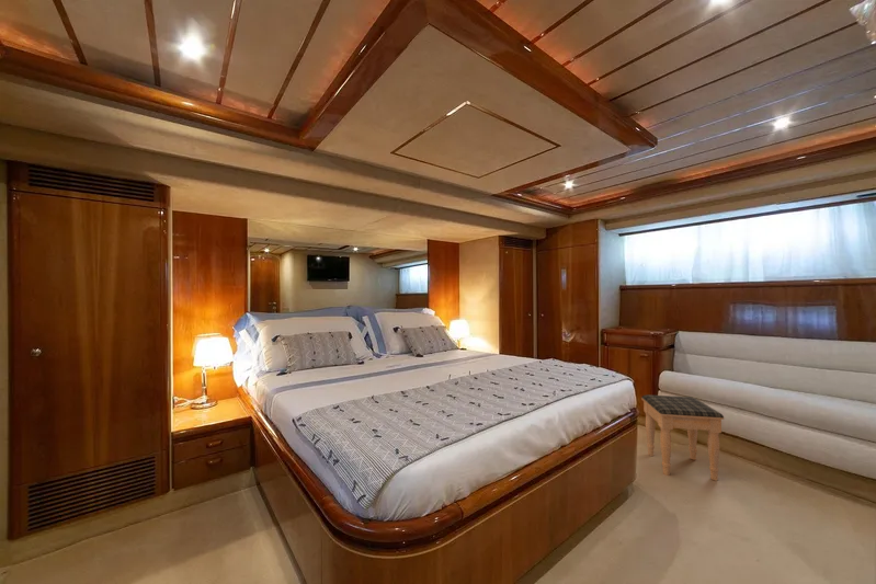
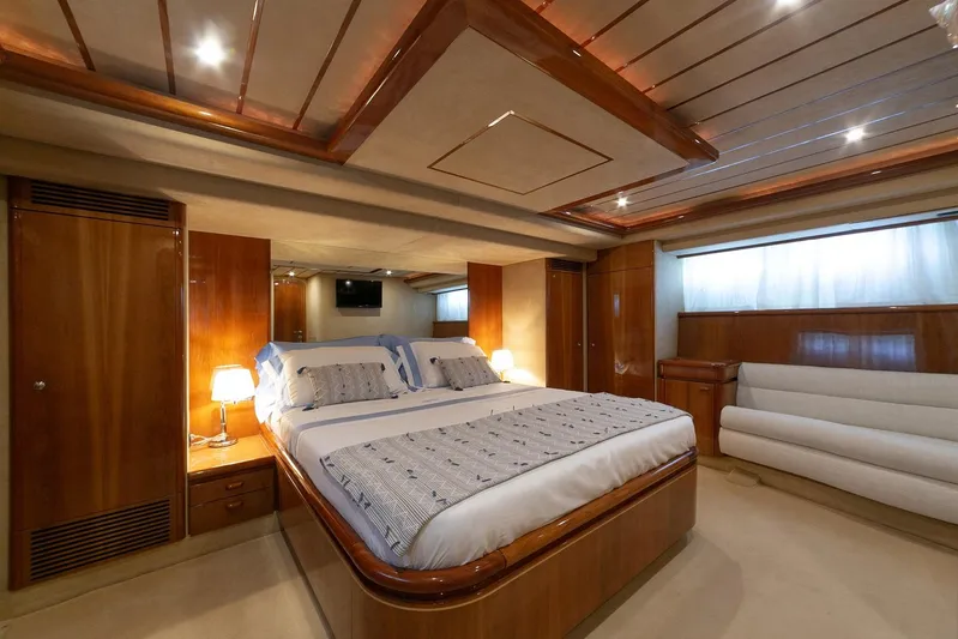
- footstool [640,393,725,482]
